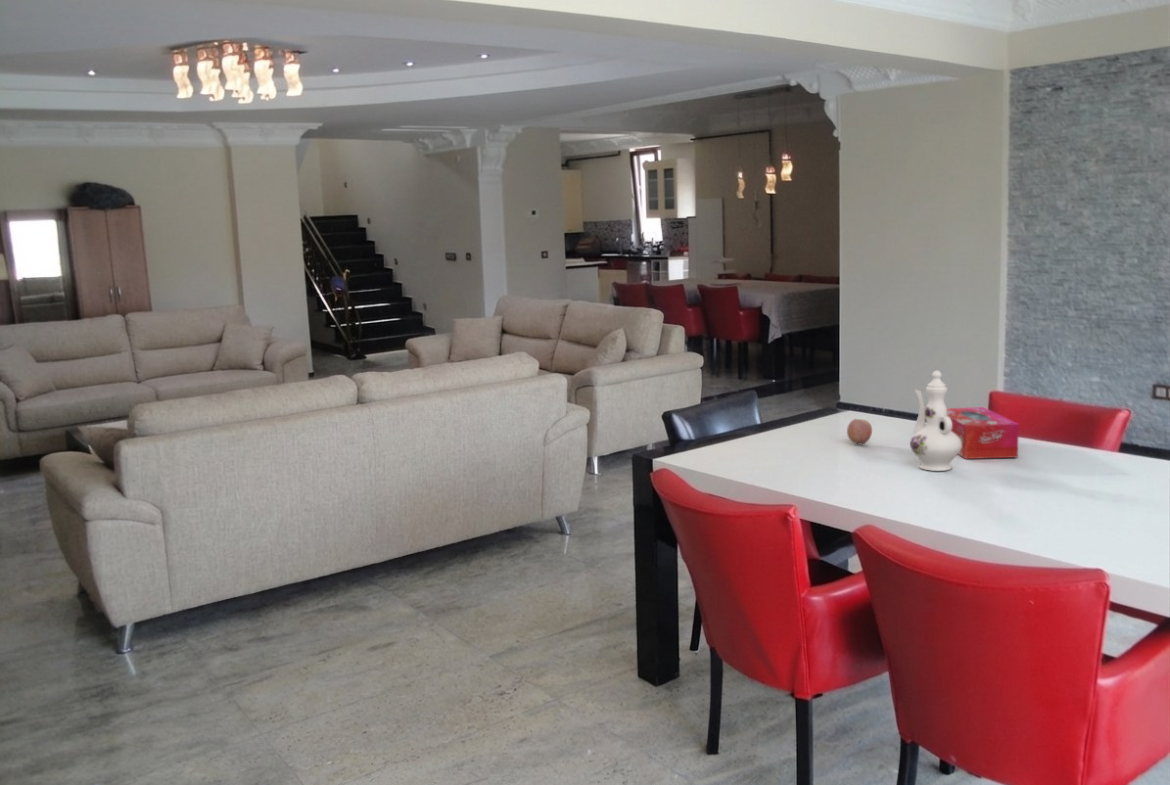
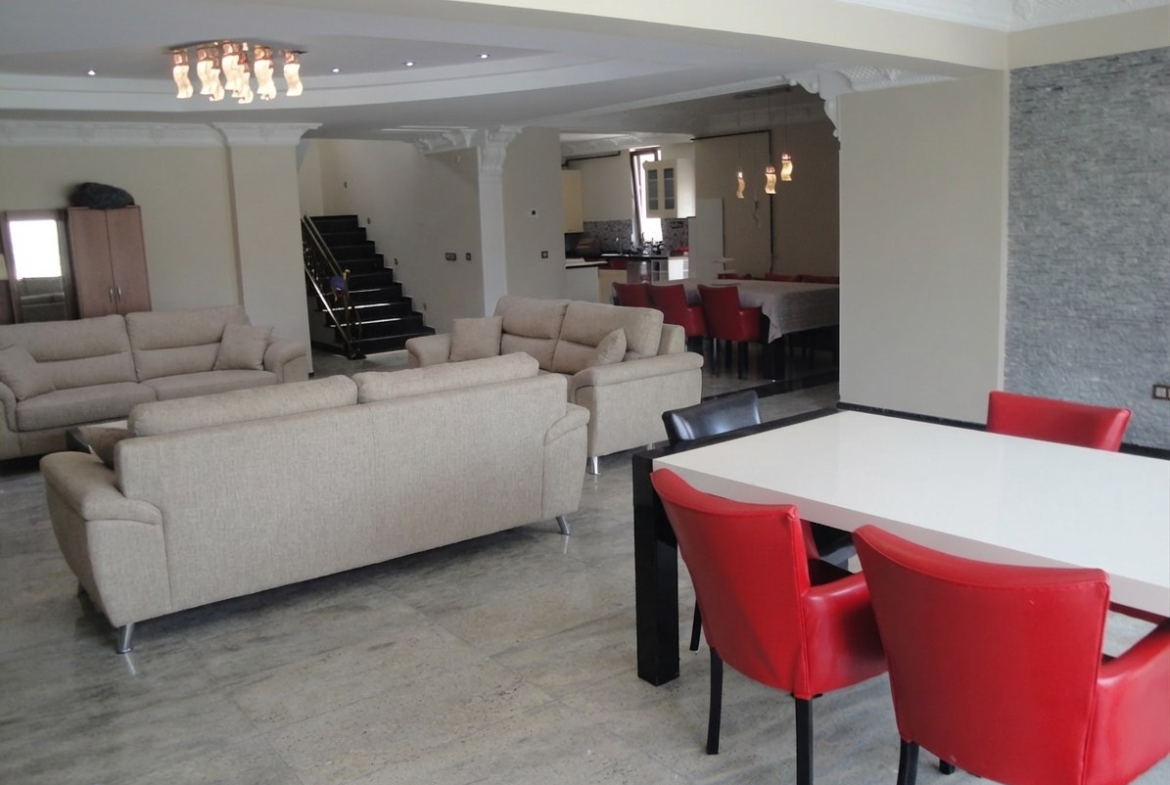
- tissue box [946,406,1020,460]
- fruit [846,418,873,446]
- chinaware [909,369,962,472]
